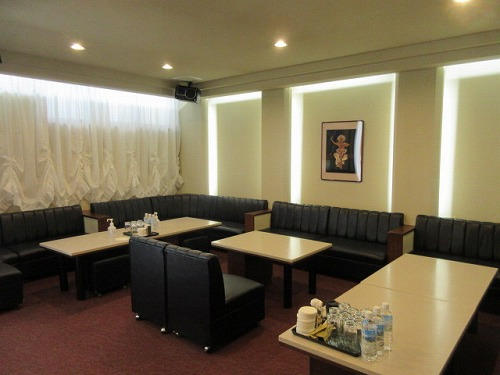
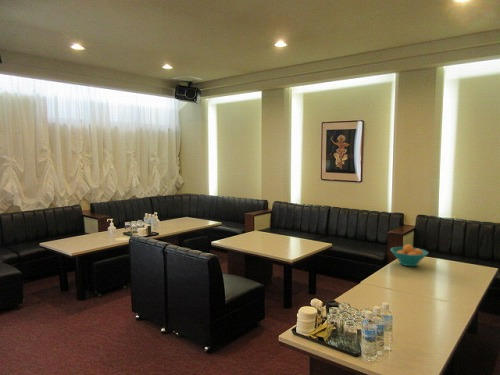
+ fruit bowl [389,243,429,267]
